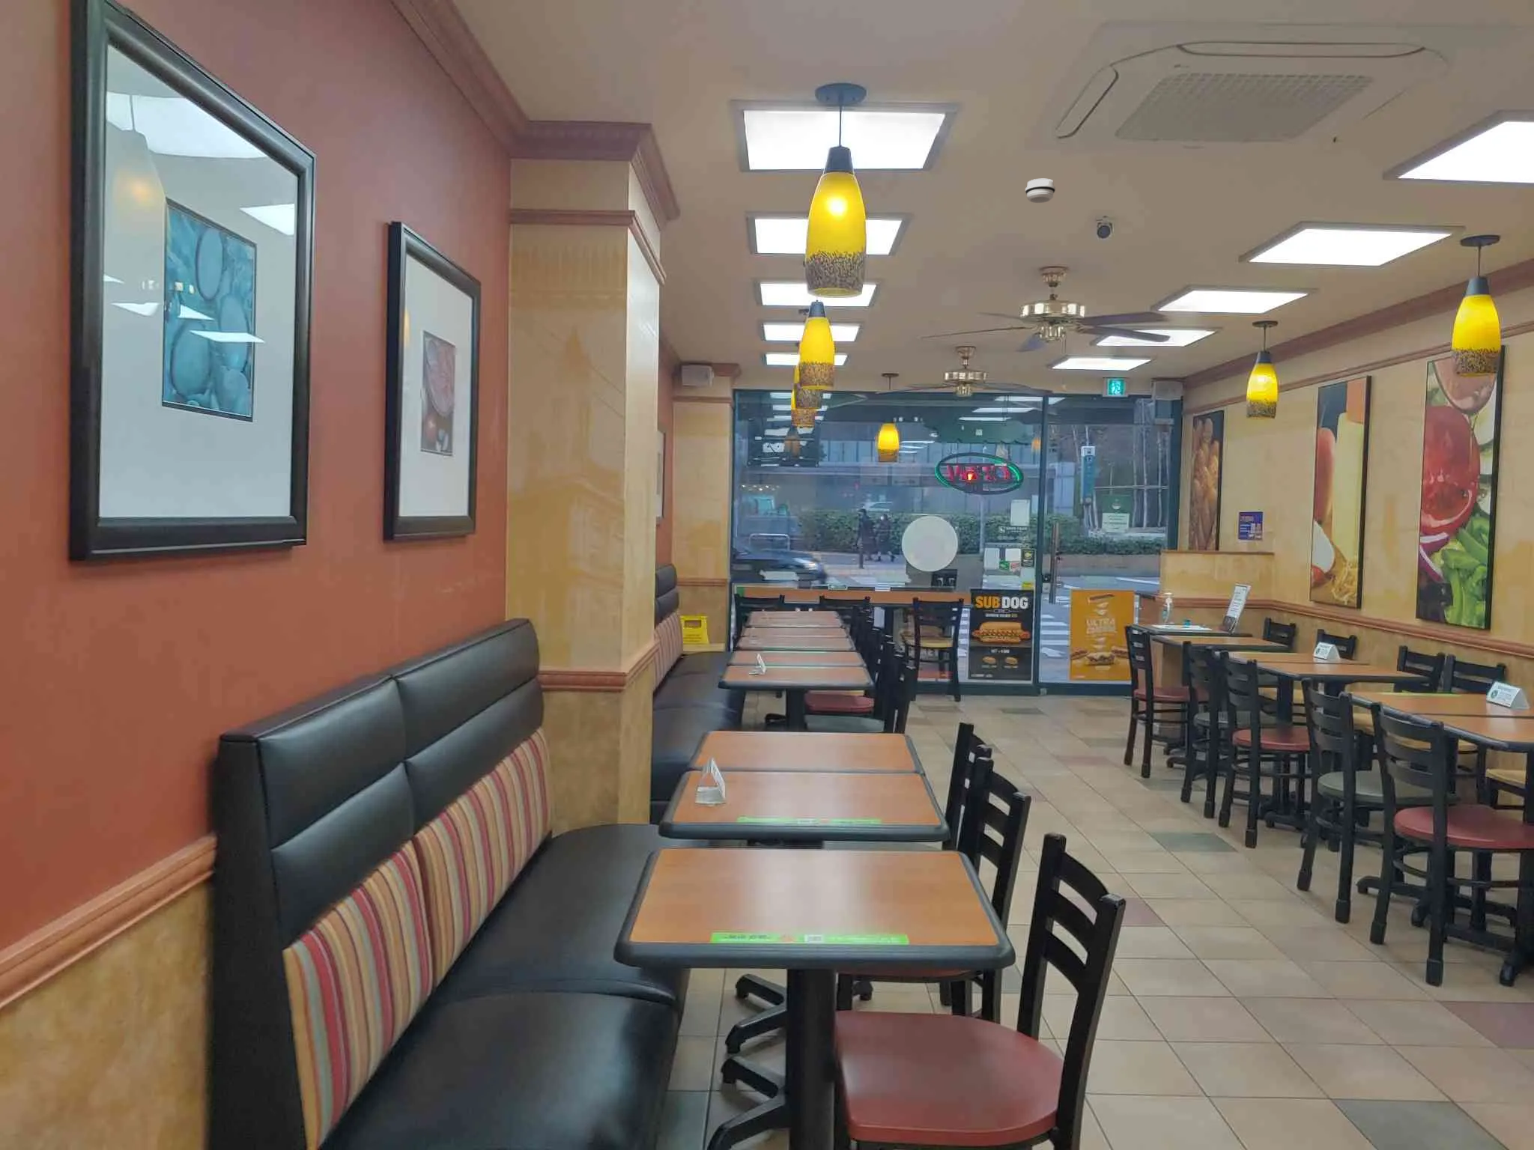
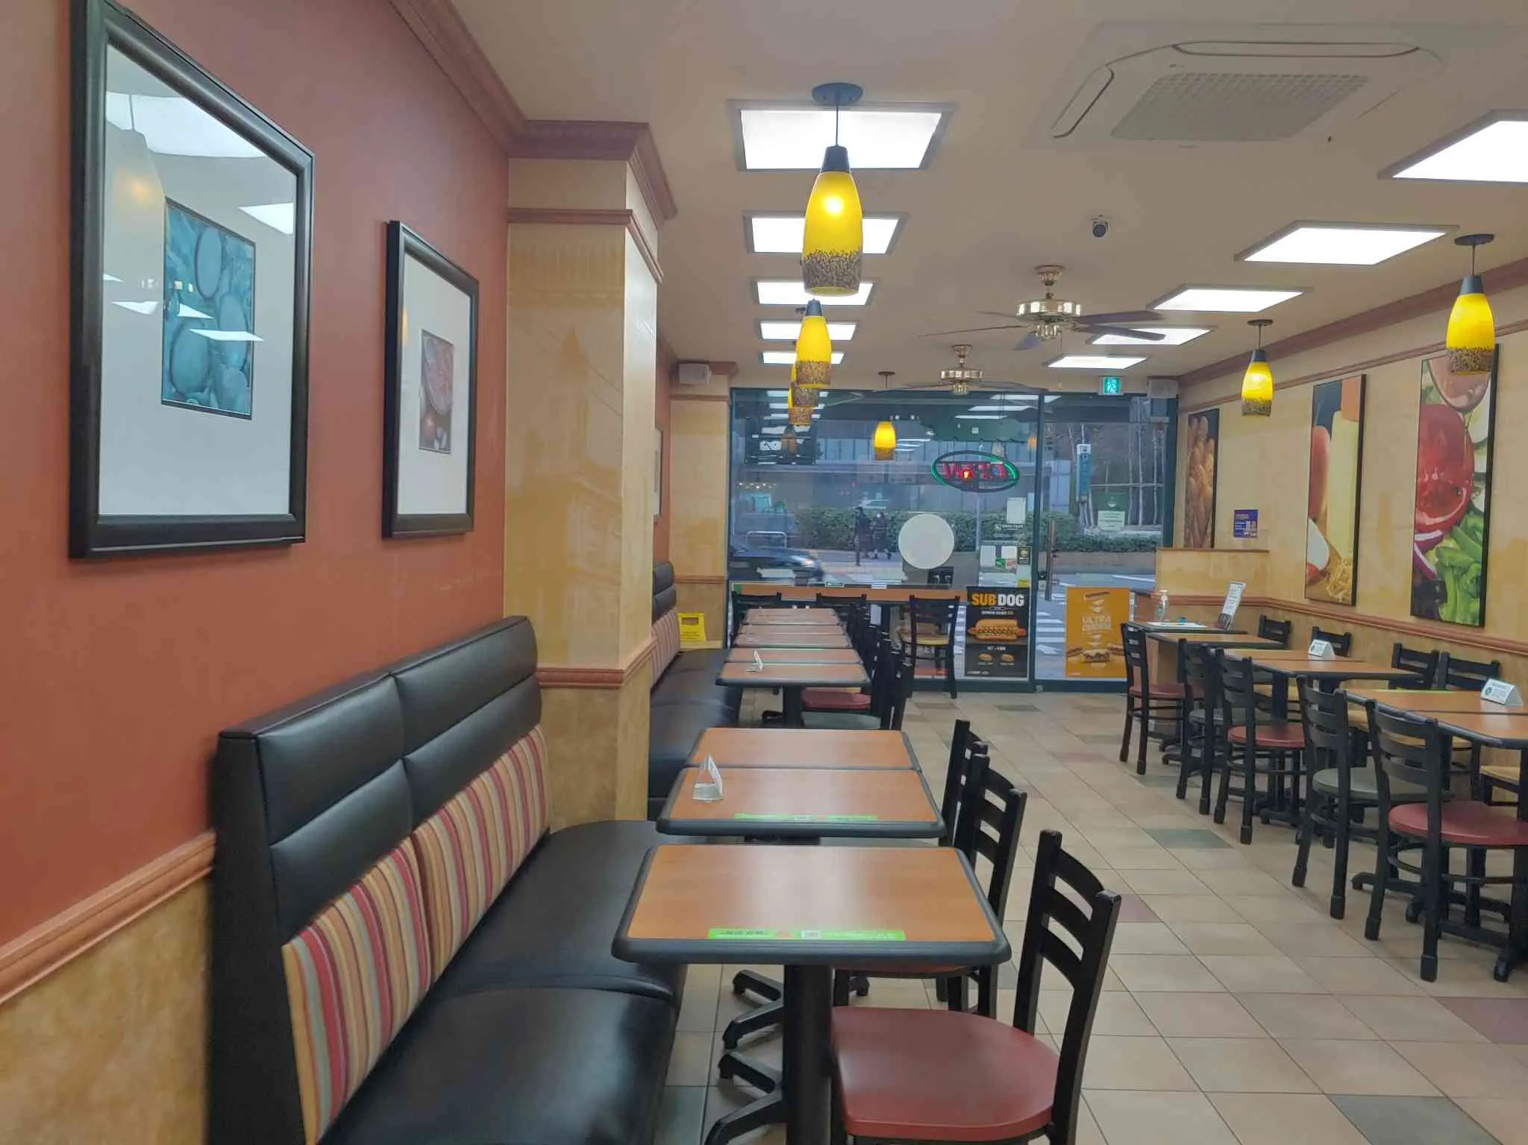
- smoke detector [1024,179,1056,204]
